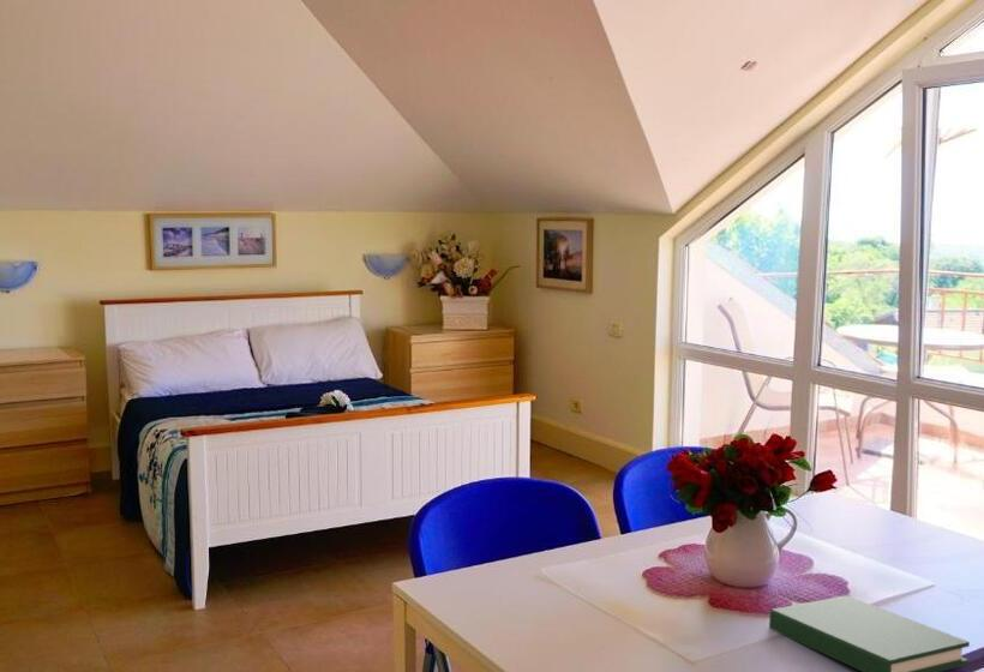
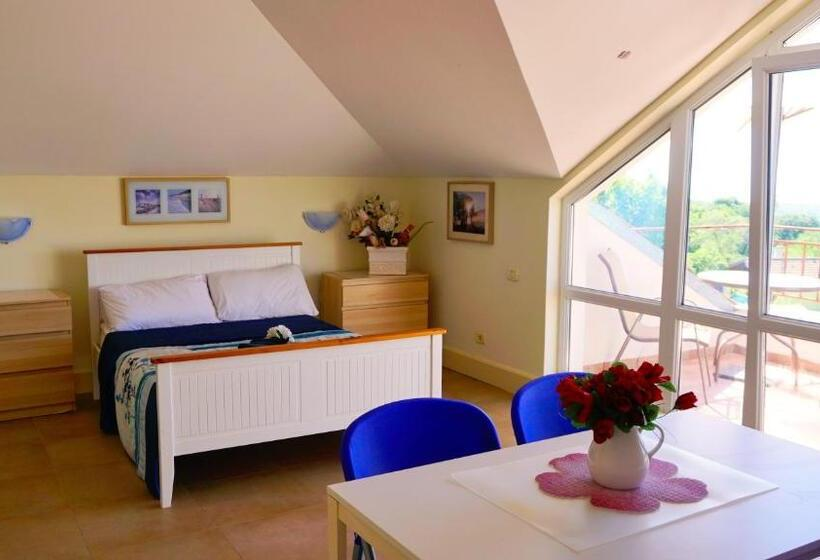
- hardback book [768,594,971,672]
